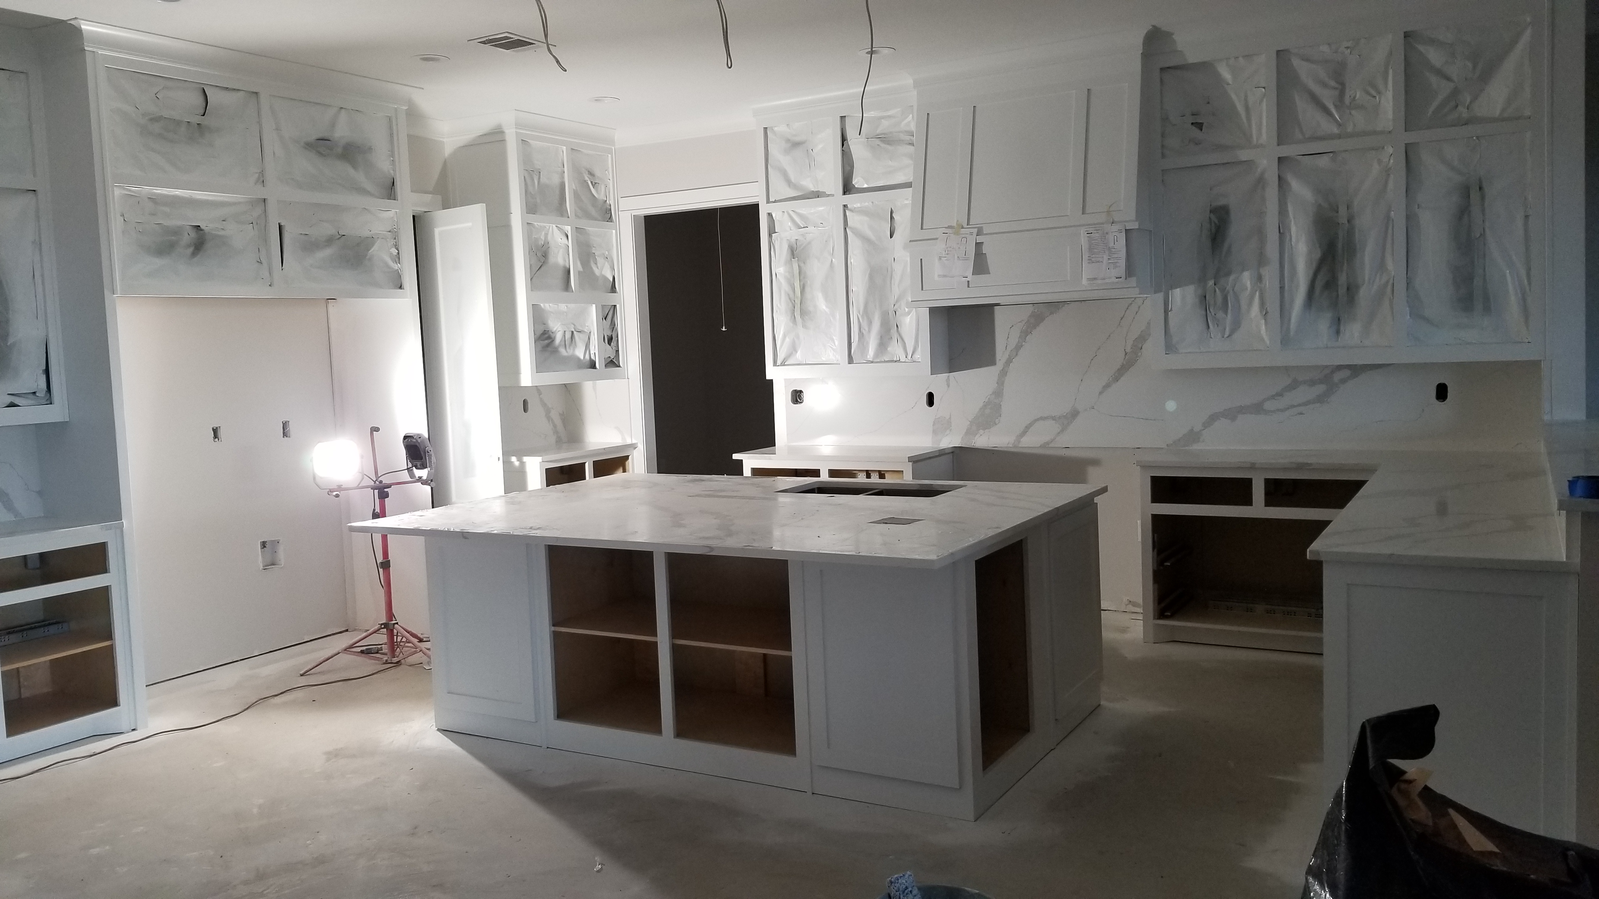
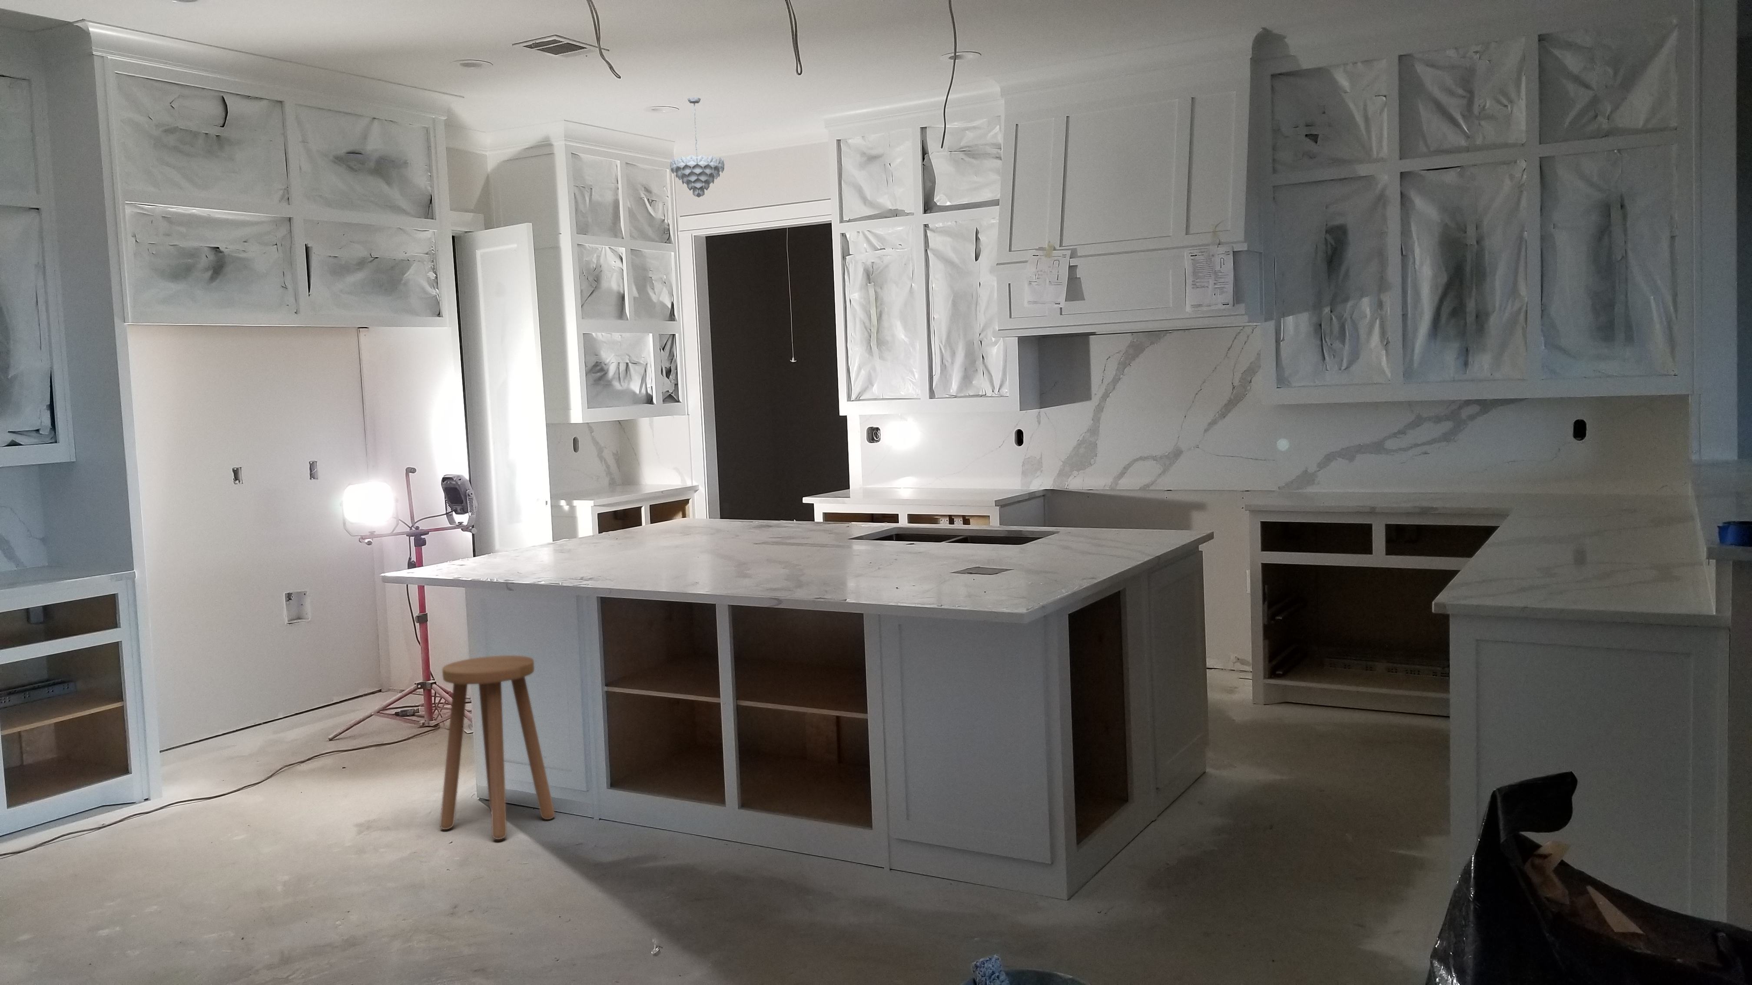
+ pendant light [669,97,724,198]
+ stool [439,655,556,839]
